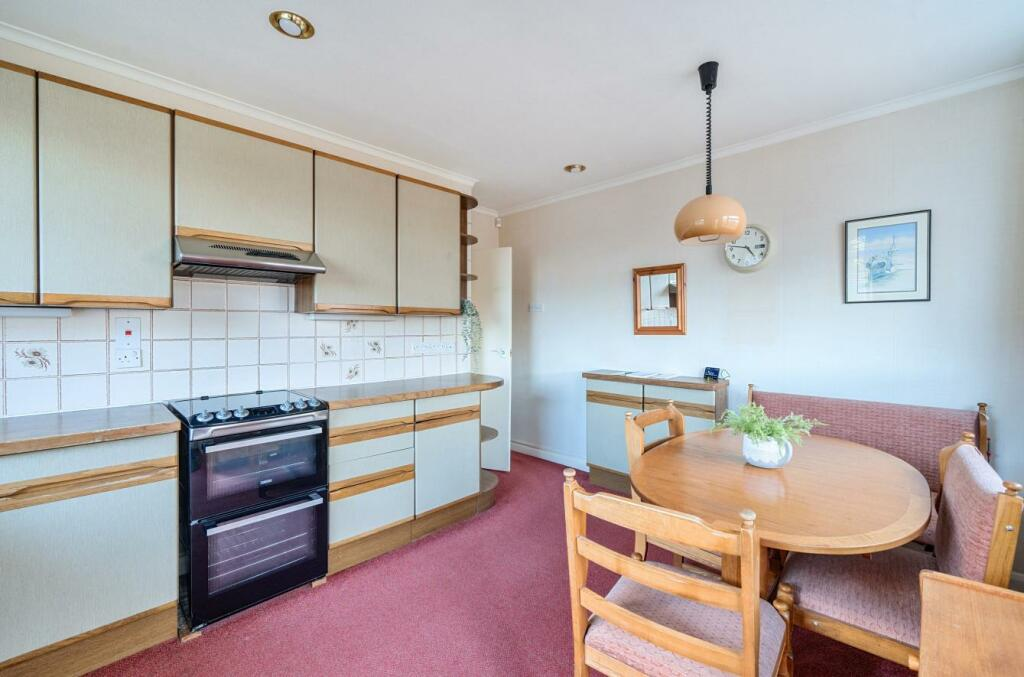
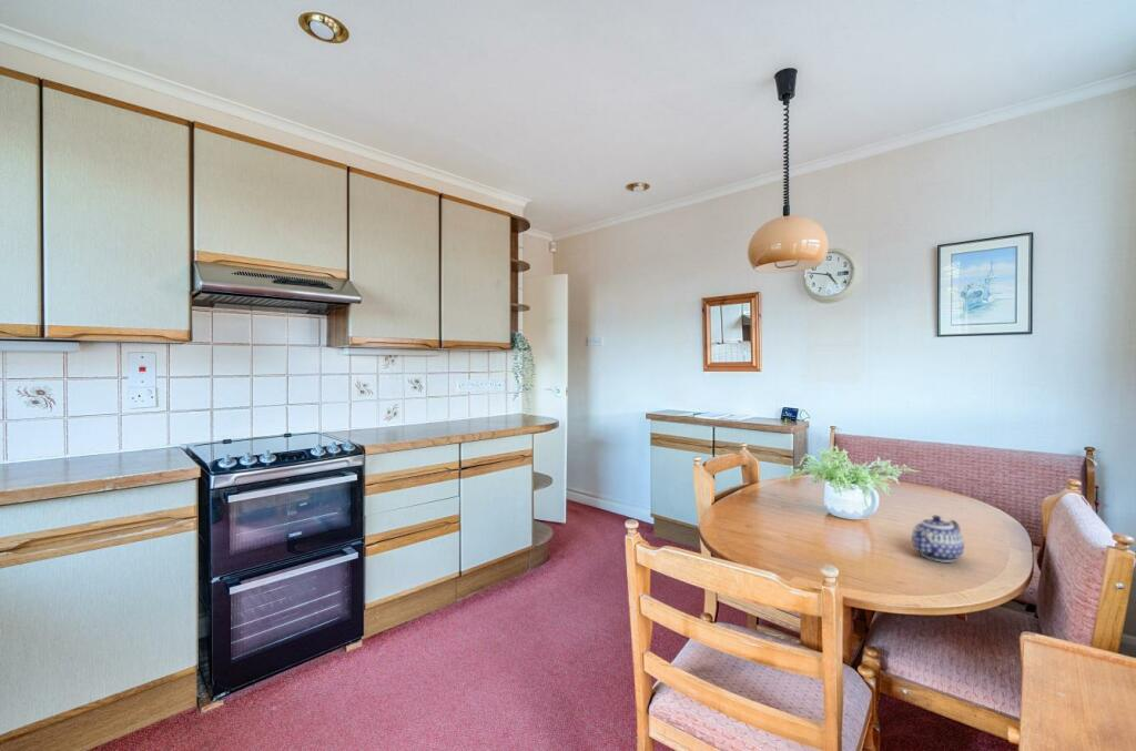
+ teapot [911,515,965,564]
